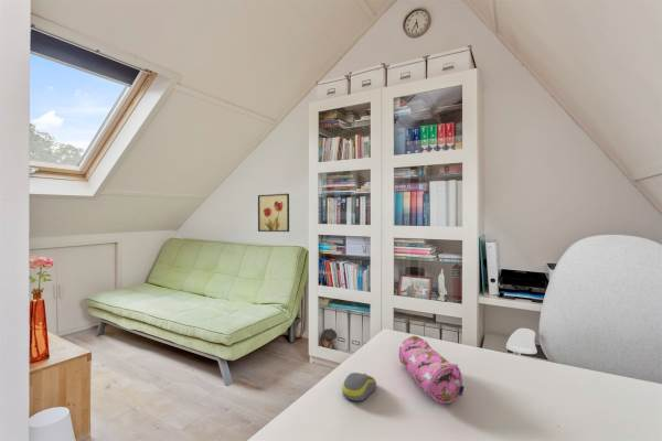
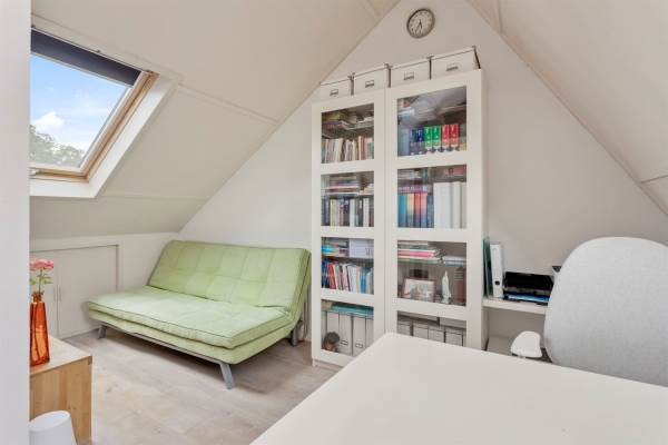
- pencil case [398,335,466,405]
- wall art [257,193,290,233]
- computer mouse [341,372,377,402]
